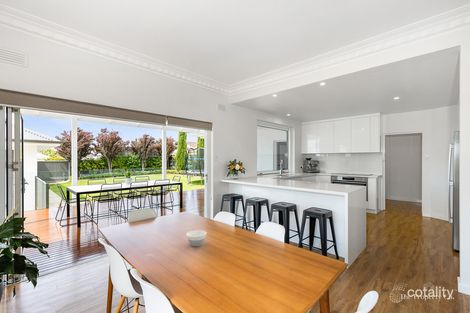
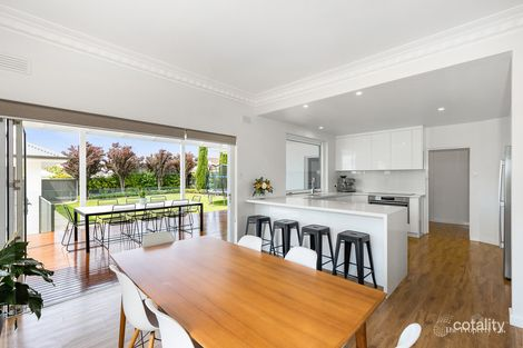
- bowl [185,229,207,247]
